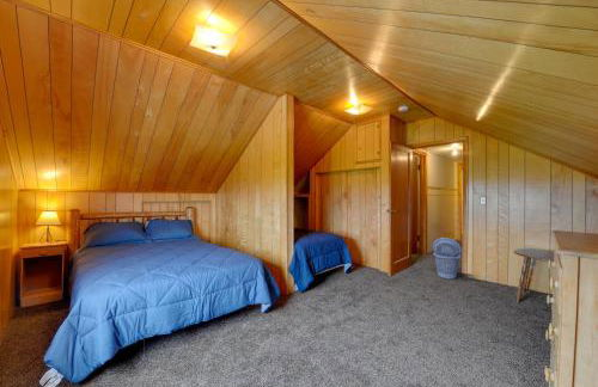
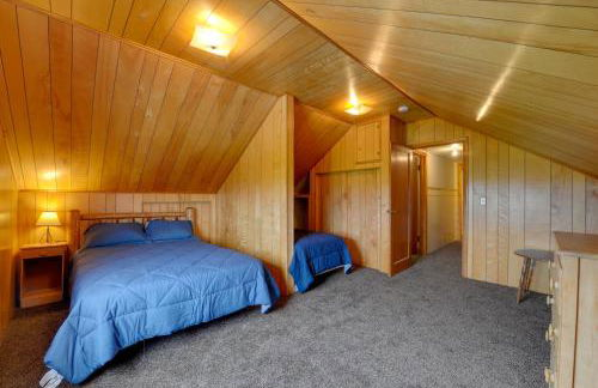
- laundry basket [432,236,463,281]
